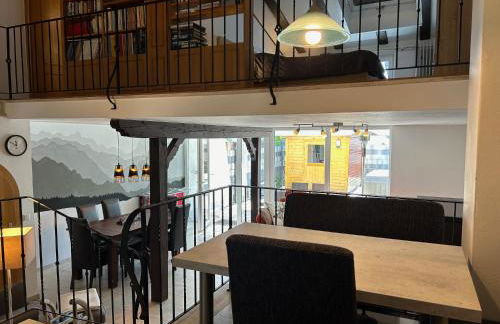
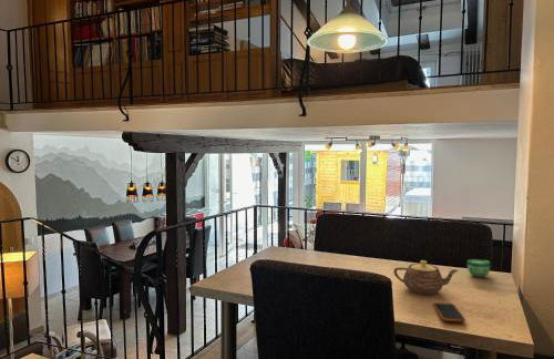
+ smartphone [432,301,468,322]
+ cup [466,258,491,278]
+ teapot [392,259,459,296]
